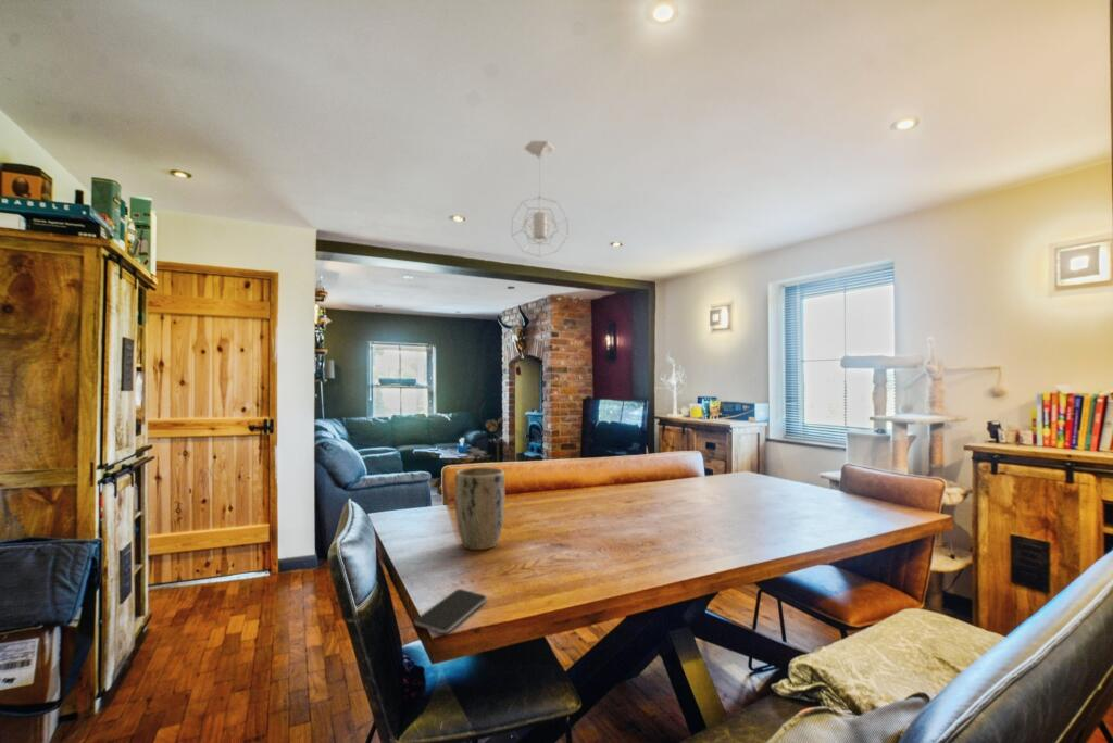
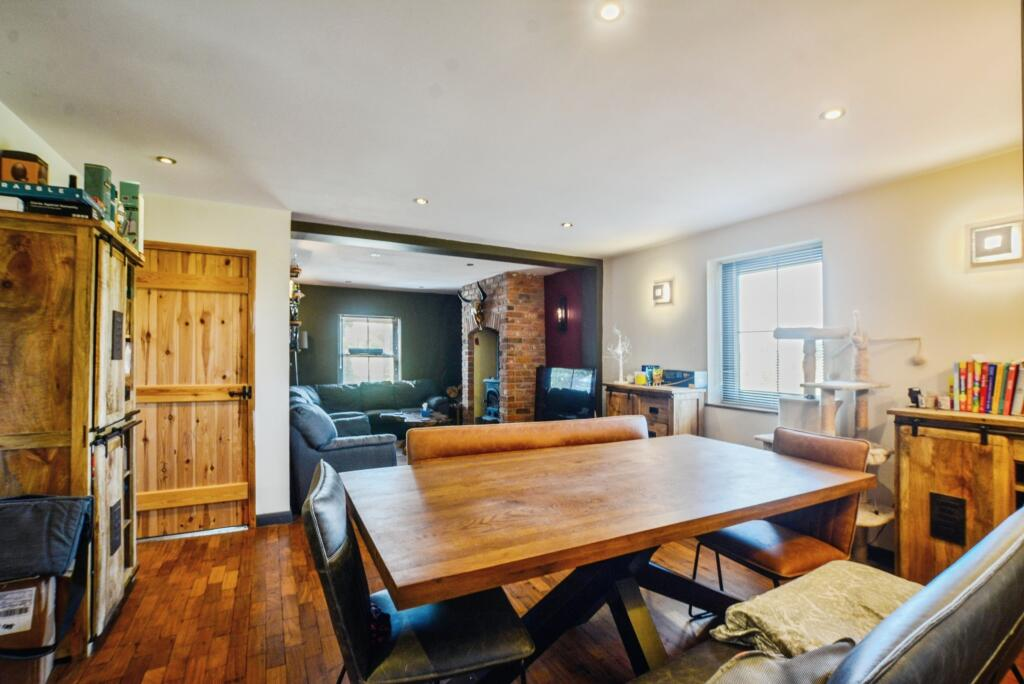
- plant pot [453,466,507,551]
- smartphone [413,588,488,634]
- pendant light [511,140,570,259]
